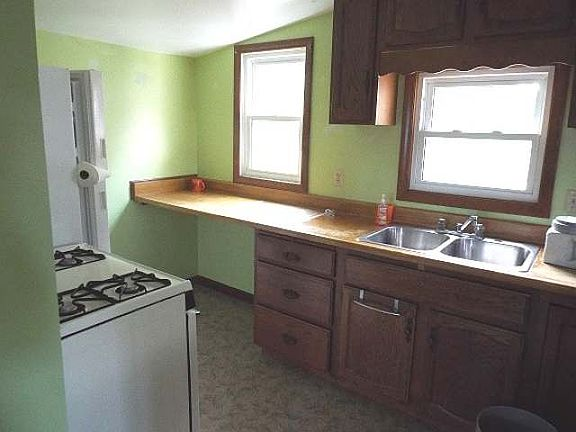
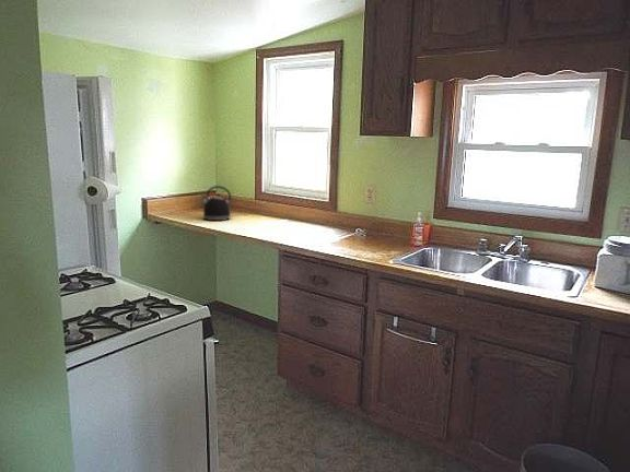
+ kettle [200,185,233,222]
